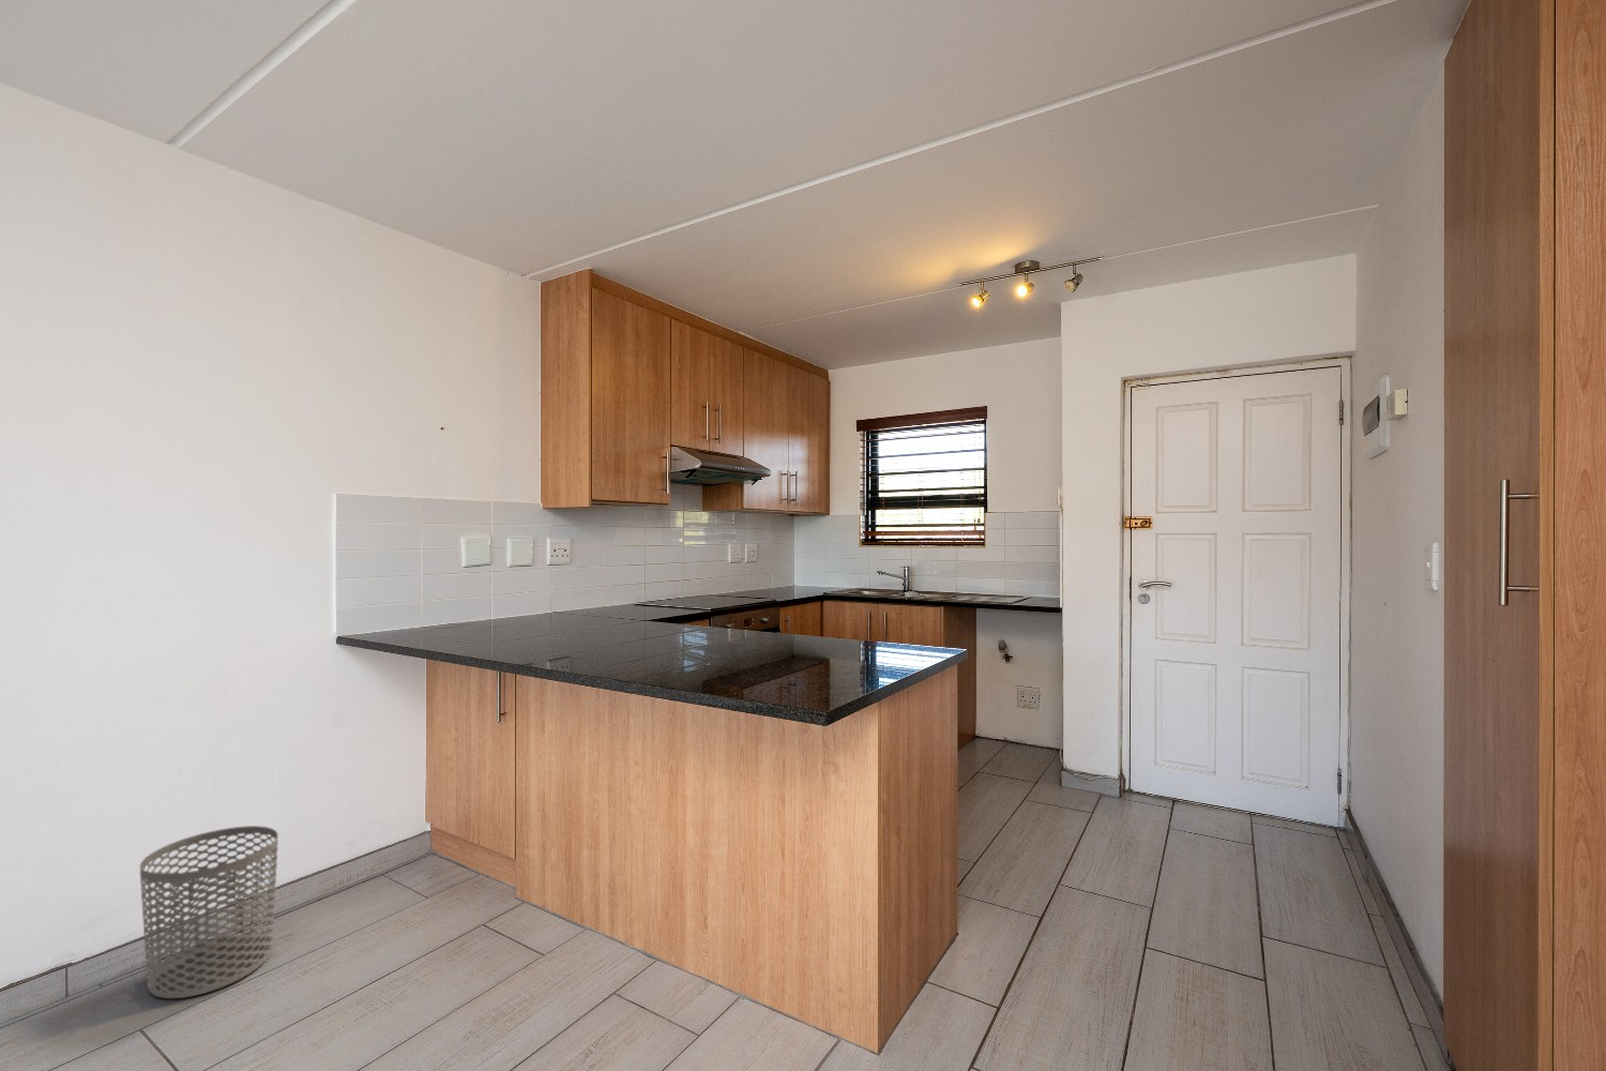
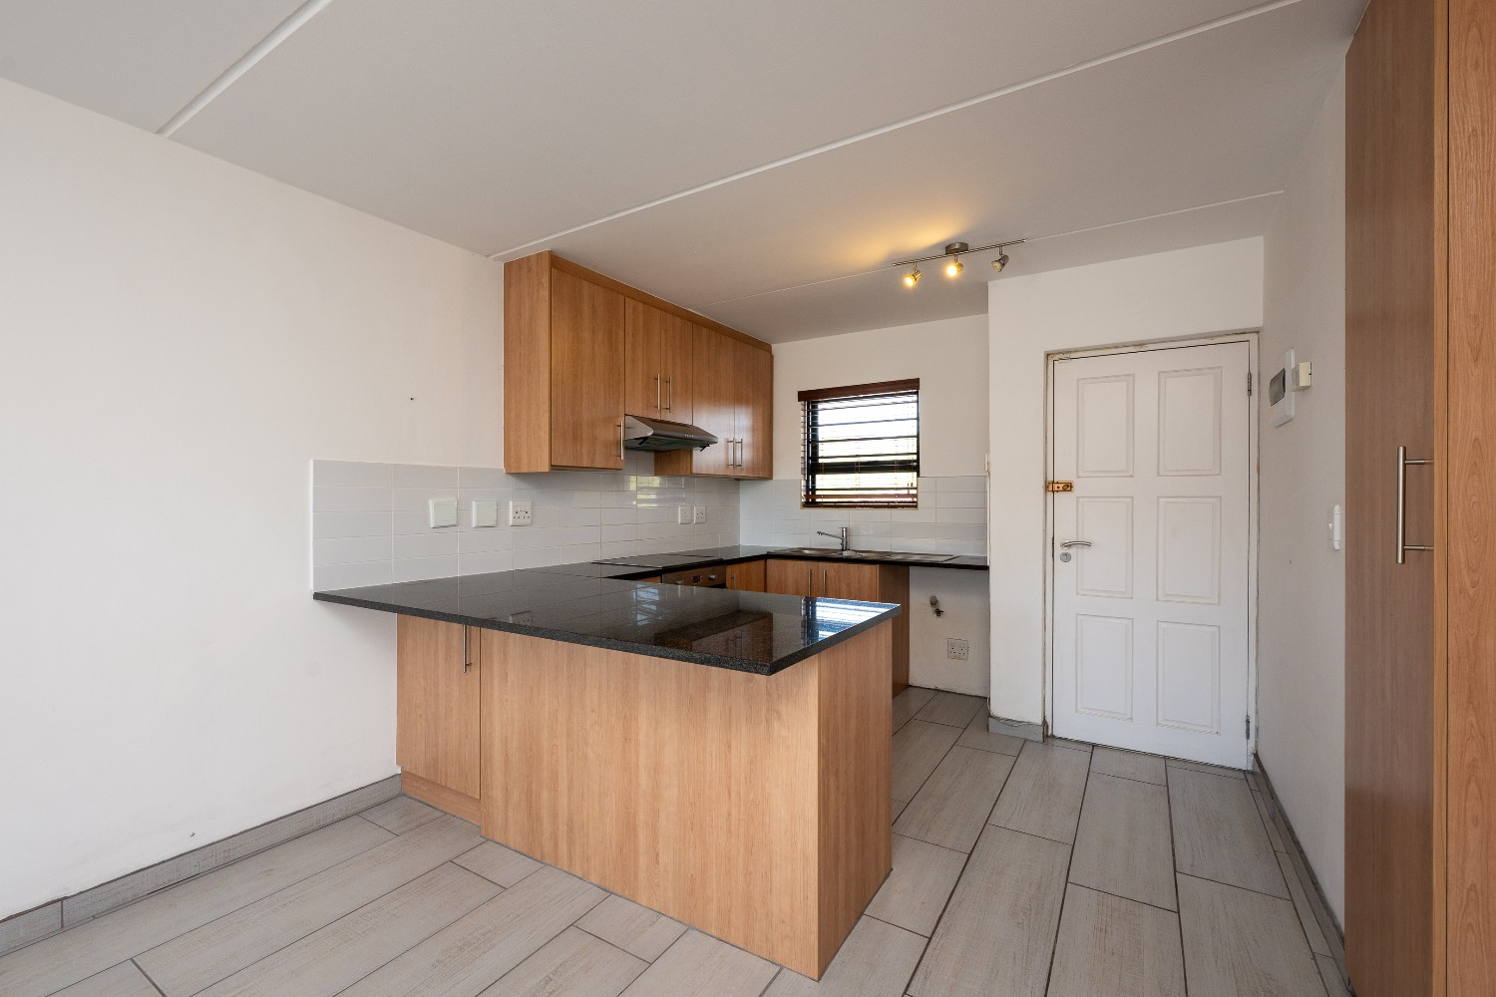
- waste bin [139,825,280,999]
